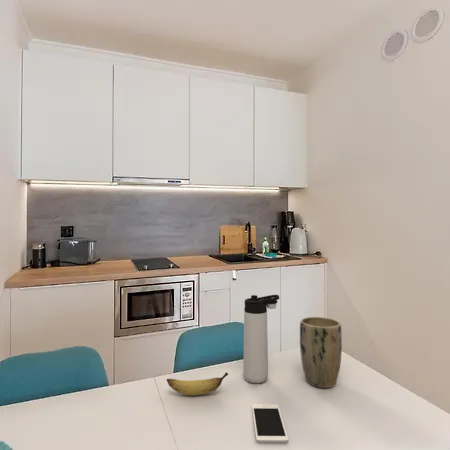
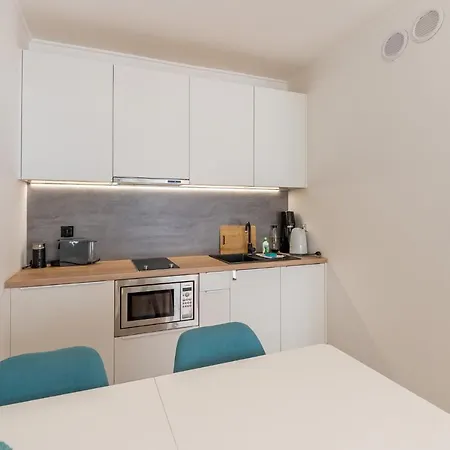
- cell phone [251,404,289,443]
- plant pot [299,316,343,389]
- banana [166,372,229,397]
- thermos bottle [242,294,280,384]
